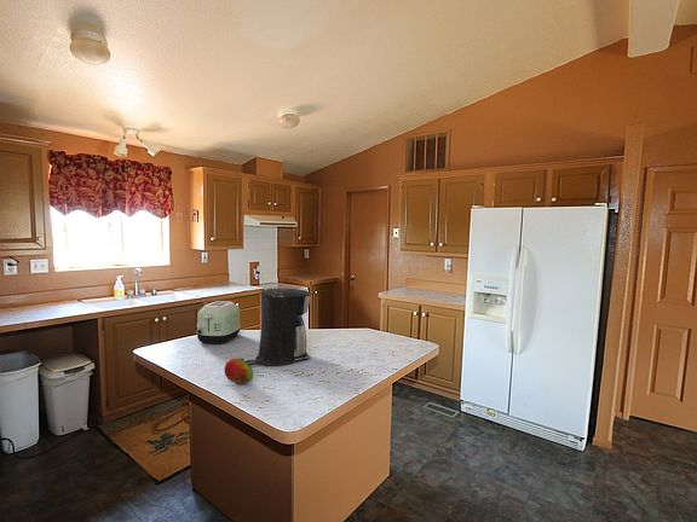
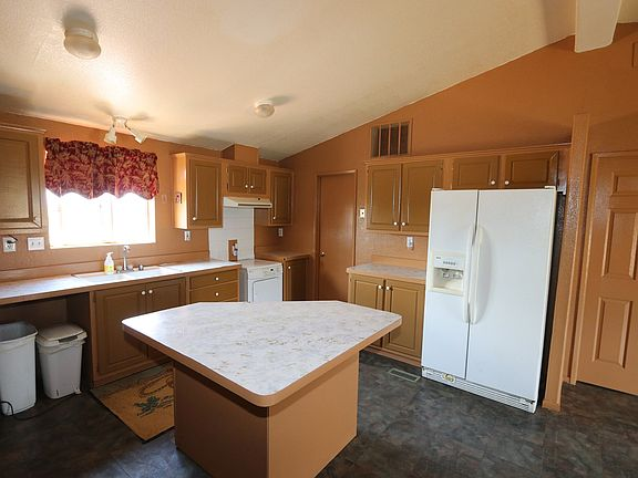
- toaster [195,300,242,346]
- fruit [223,358,254,385]
- coffee maker [240,288,312,366]
